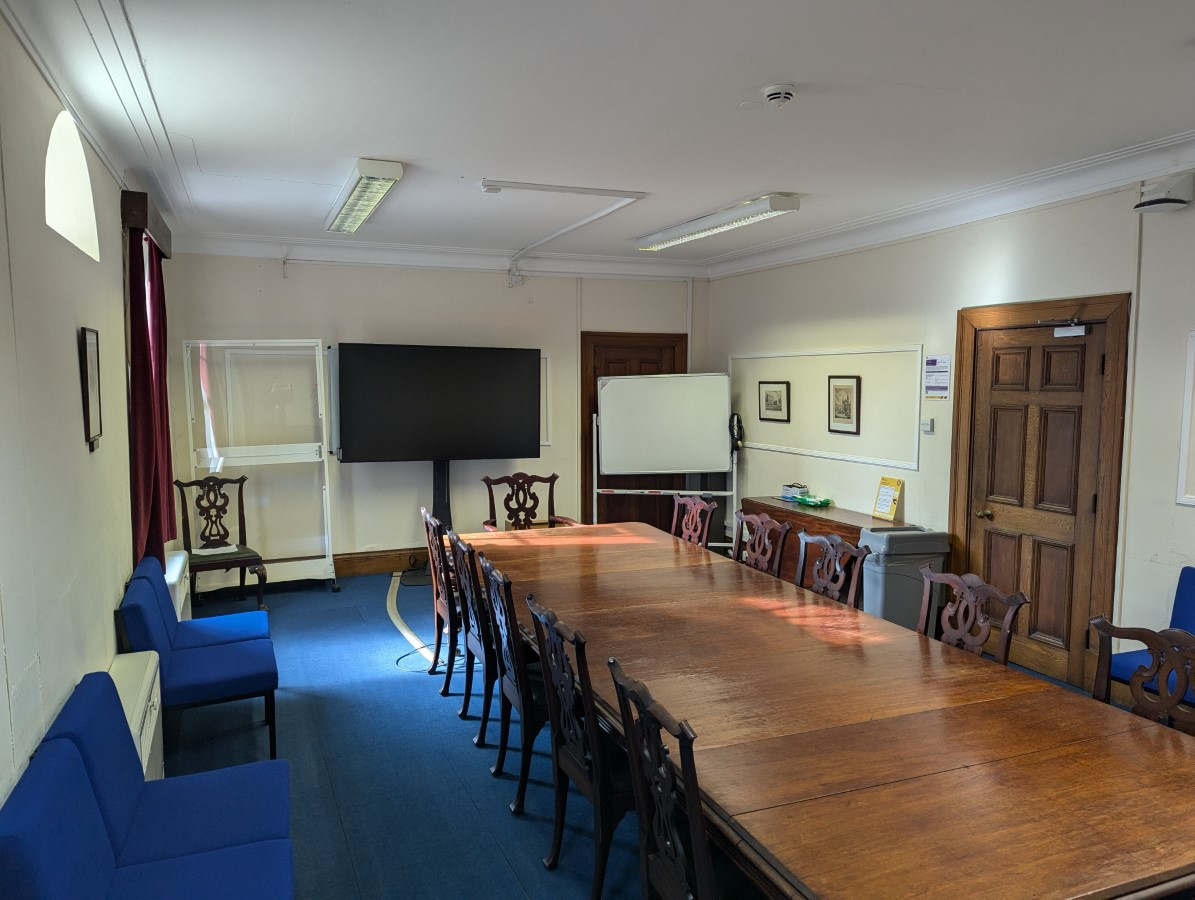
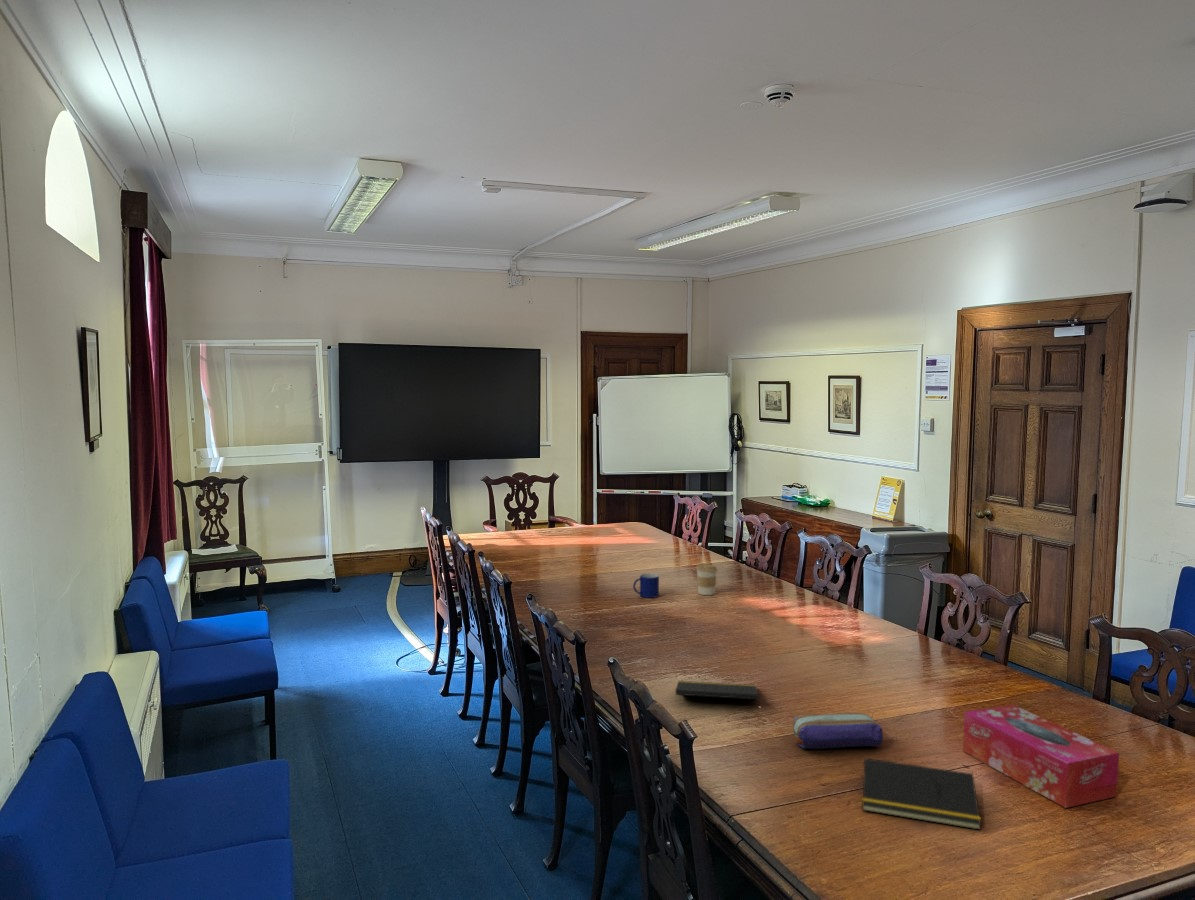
+ pencil case [792,712,884,750]
+ notepad [860,757,982,831]
+ notepad [675,680,762,712]
+ tissue box [962,703,1120,809]
+ mug [632,572,660,599]
+ coffee cup [695,562,718,596]
